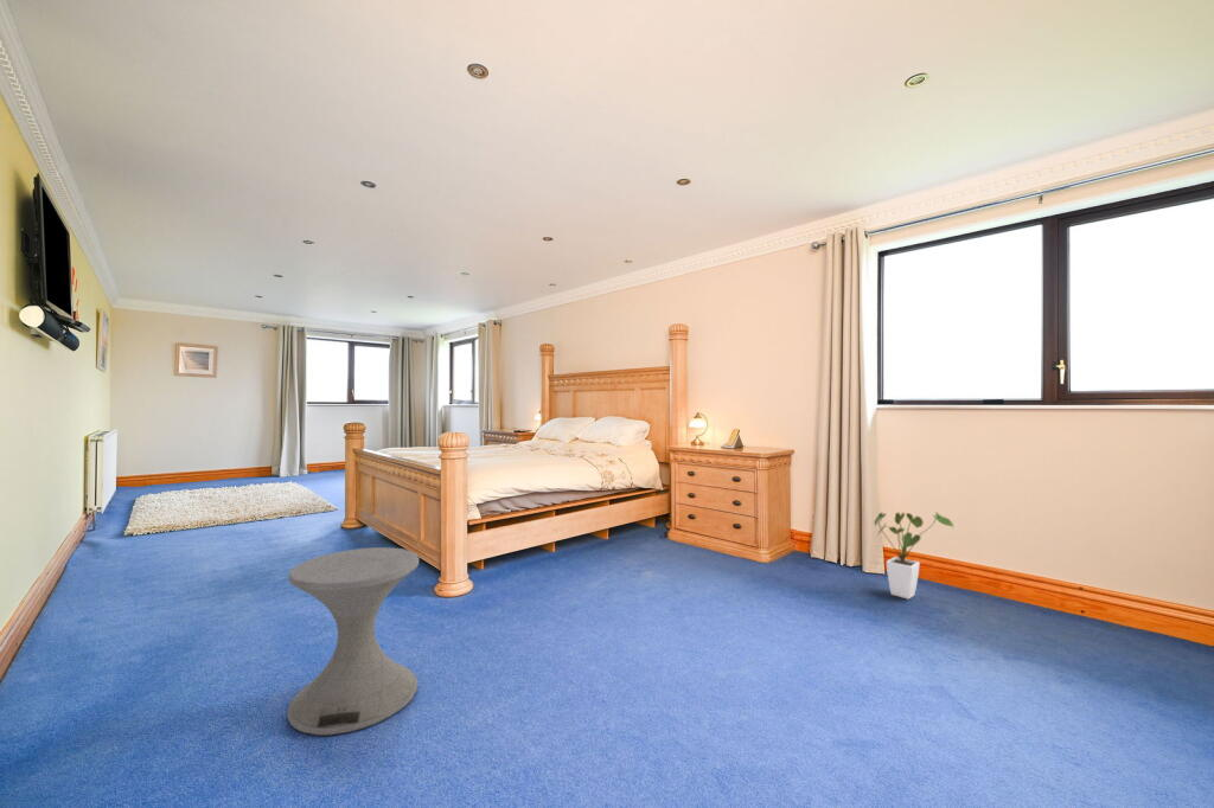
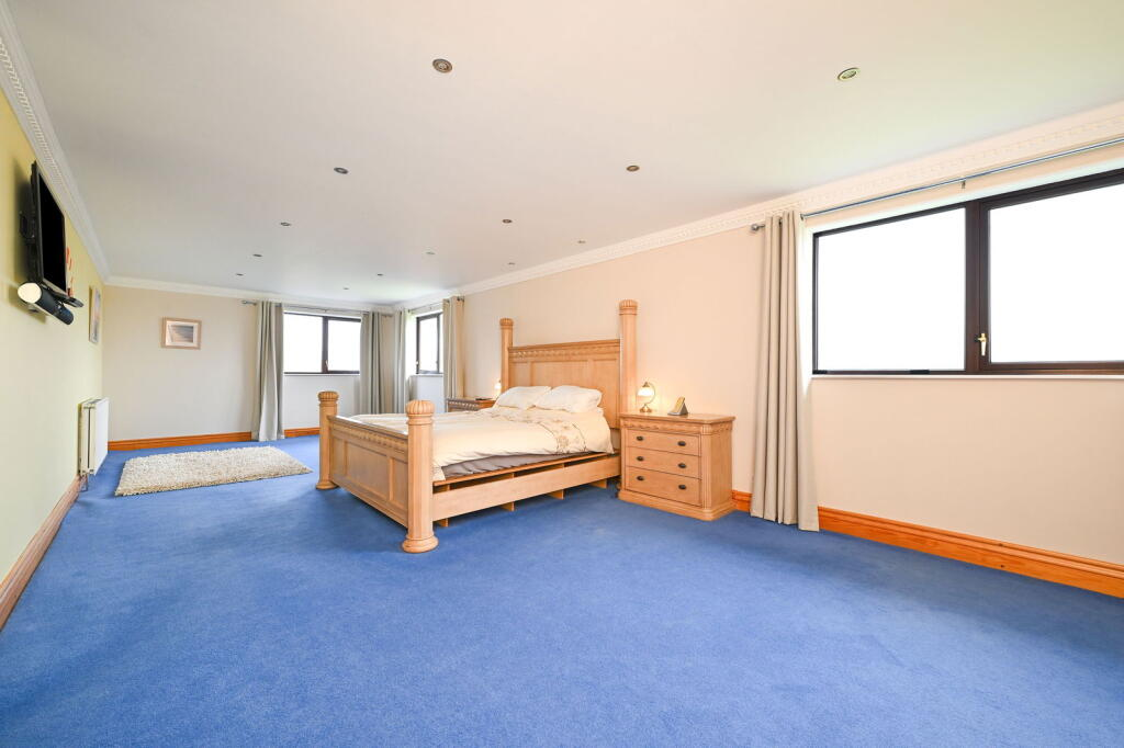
- side table [286,546,421,737]
- house plant [874,511,954,601]
